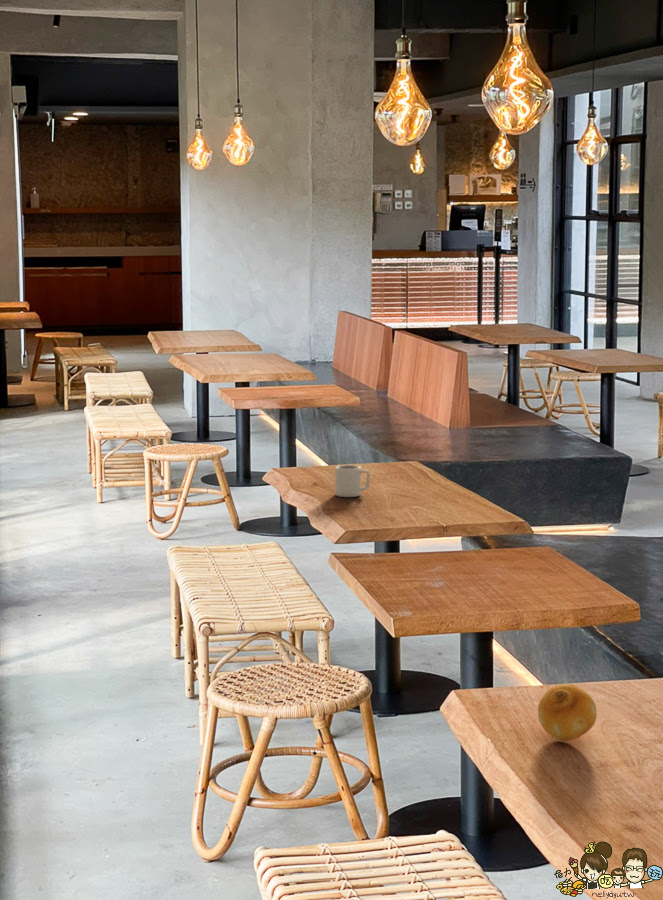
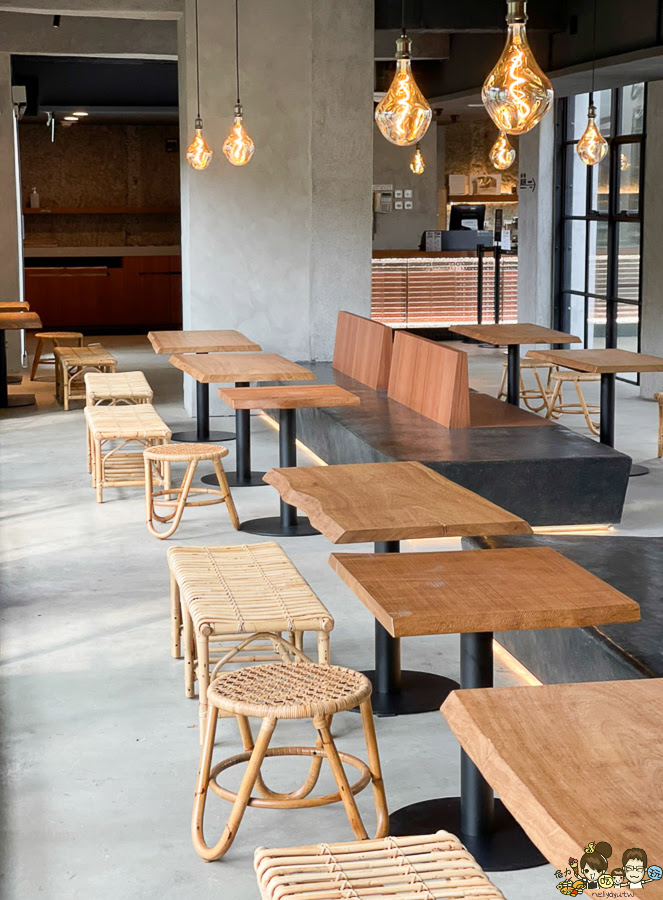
- cup [334,464,371,498]
- fruit [537,683,598,742]
